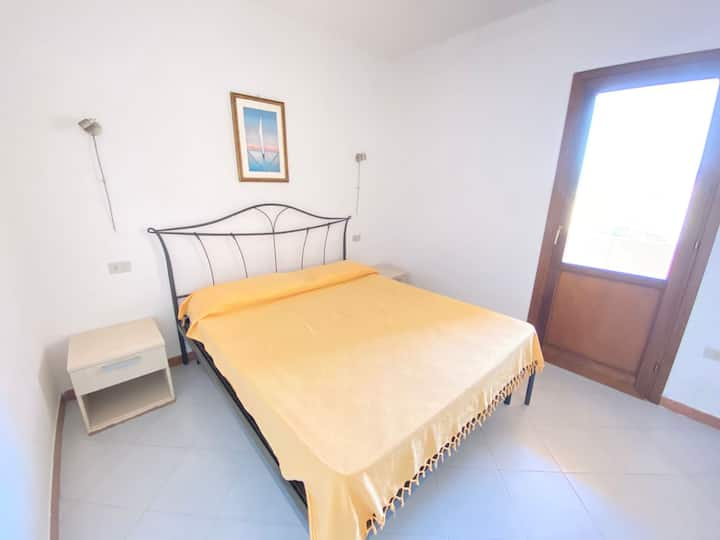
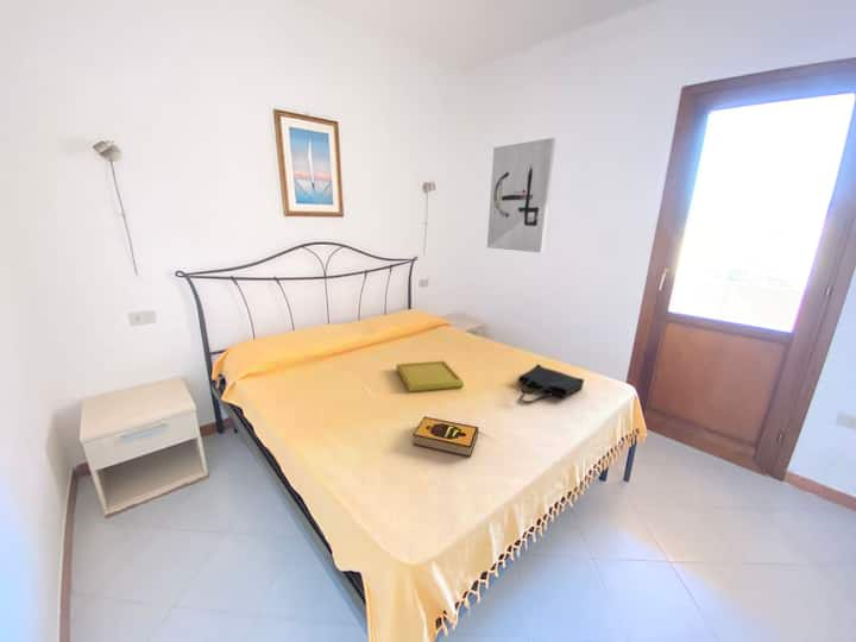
+ tote bag [517,363,585,405]
+ wall art [486,137,556,253]
+ hardback book [411,415,479,458]
+ serving tray [395,359,466,394]
